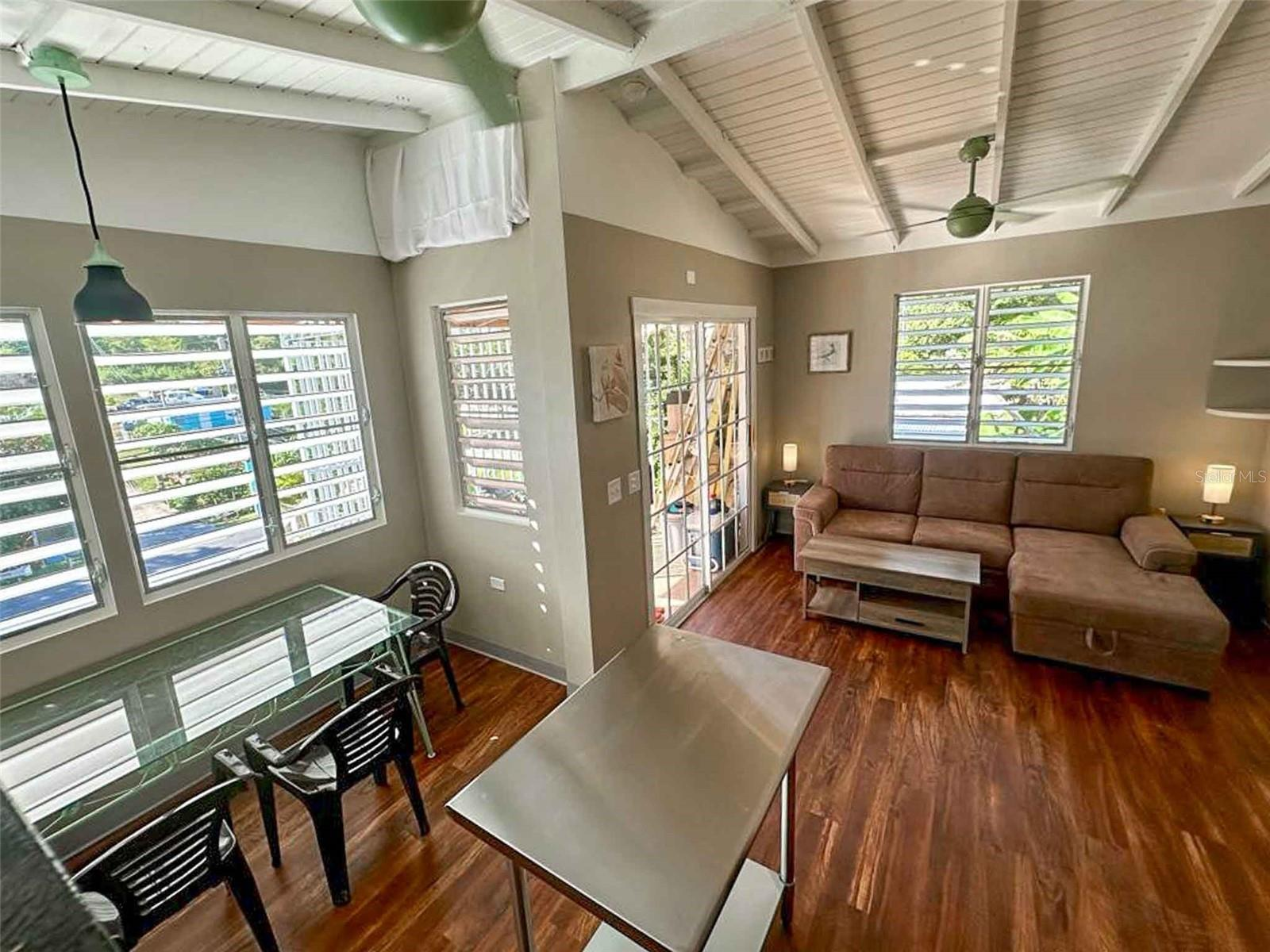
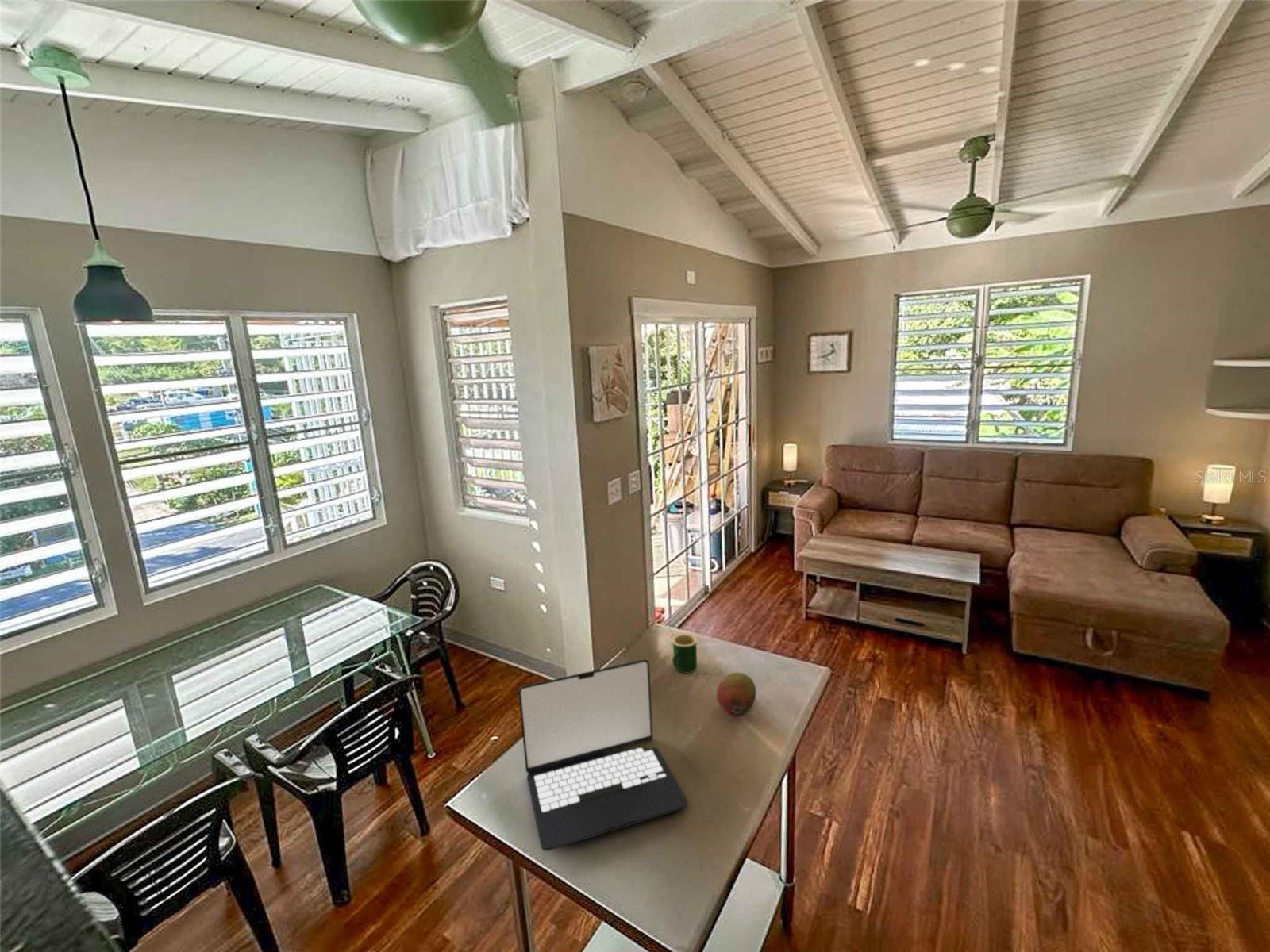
+ mug [672,633,698,674]
+ laptop [518,658,689,852]
+ fruit [716,671,757,718]
